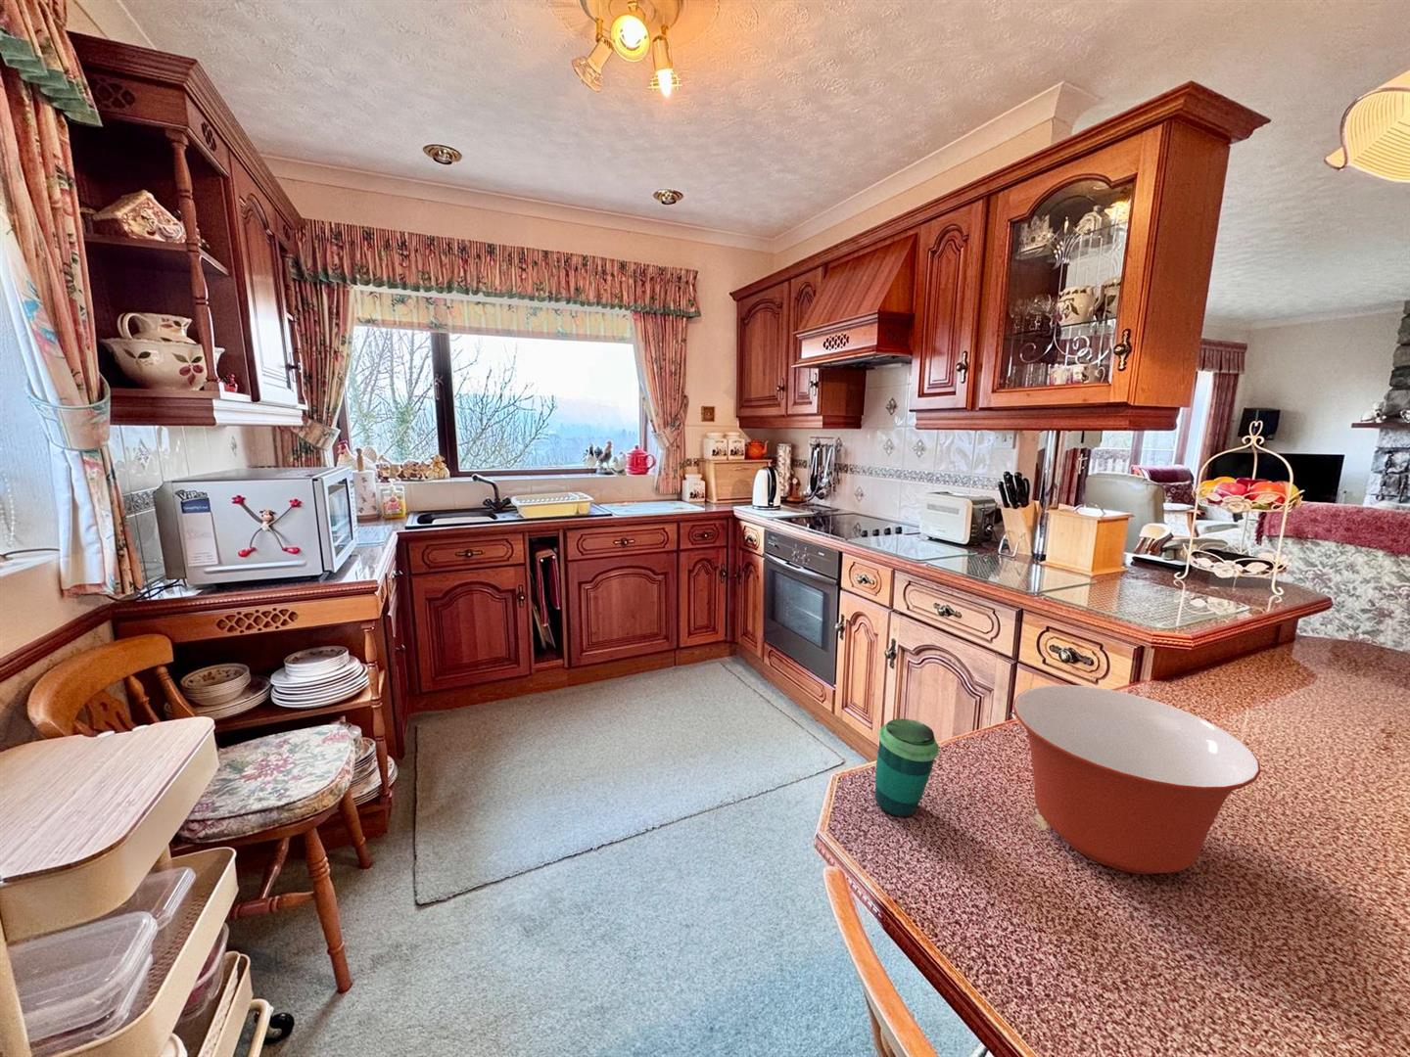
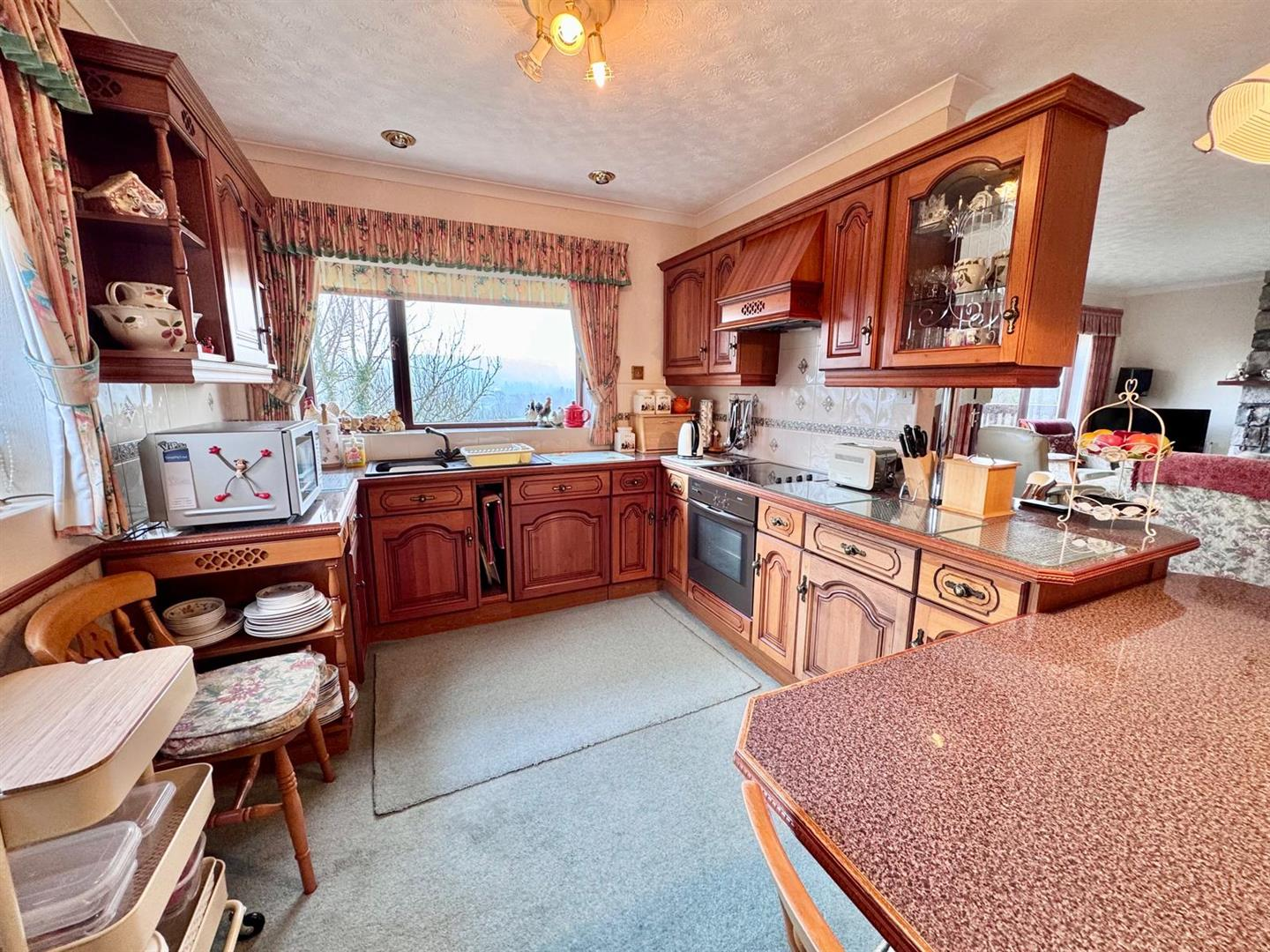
- mixing bowl [1013,684,1261,875]
- cup [875,717,940,817]
